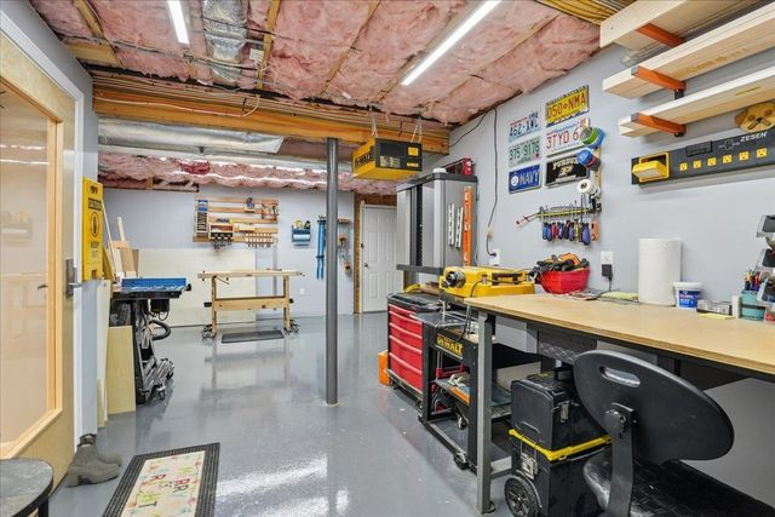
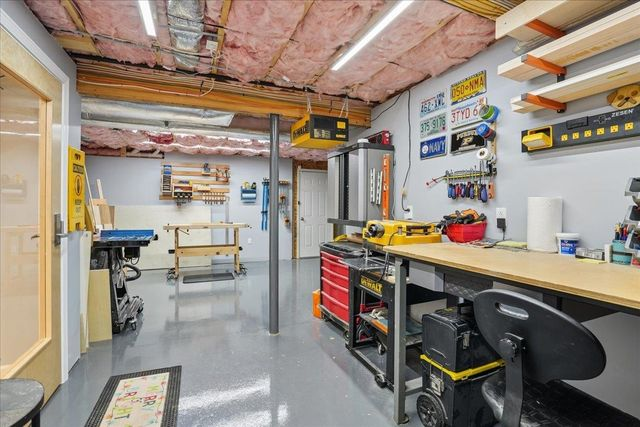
- boots [65,432,124,488]
